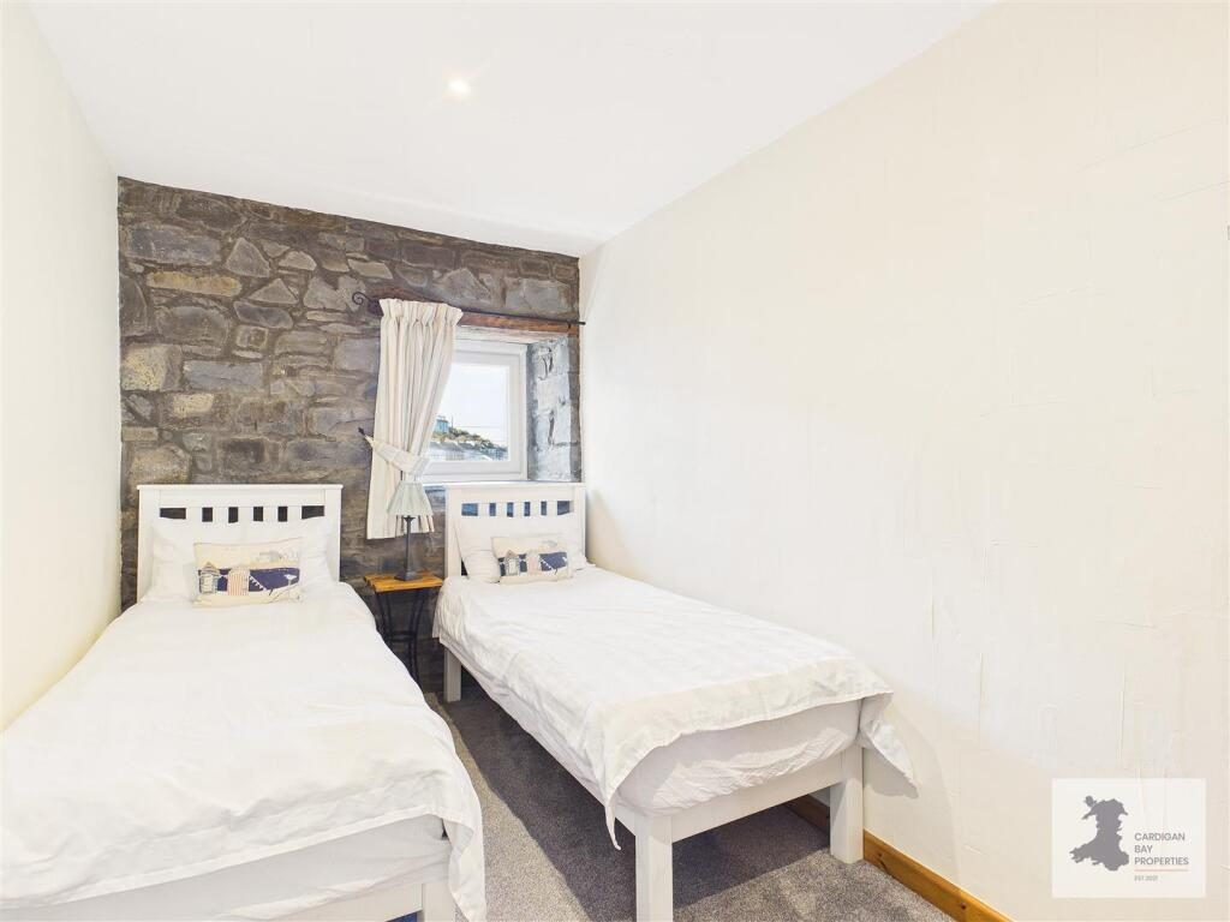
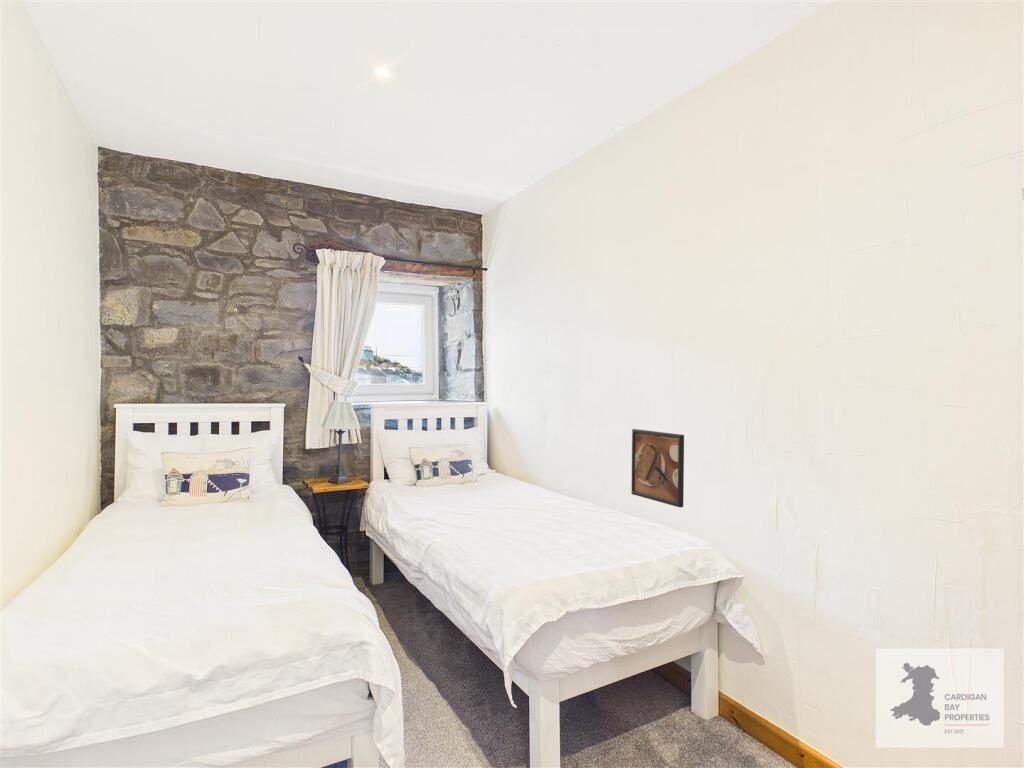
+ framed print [631,428,685,508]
